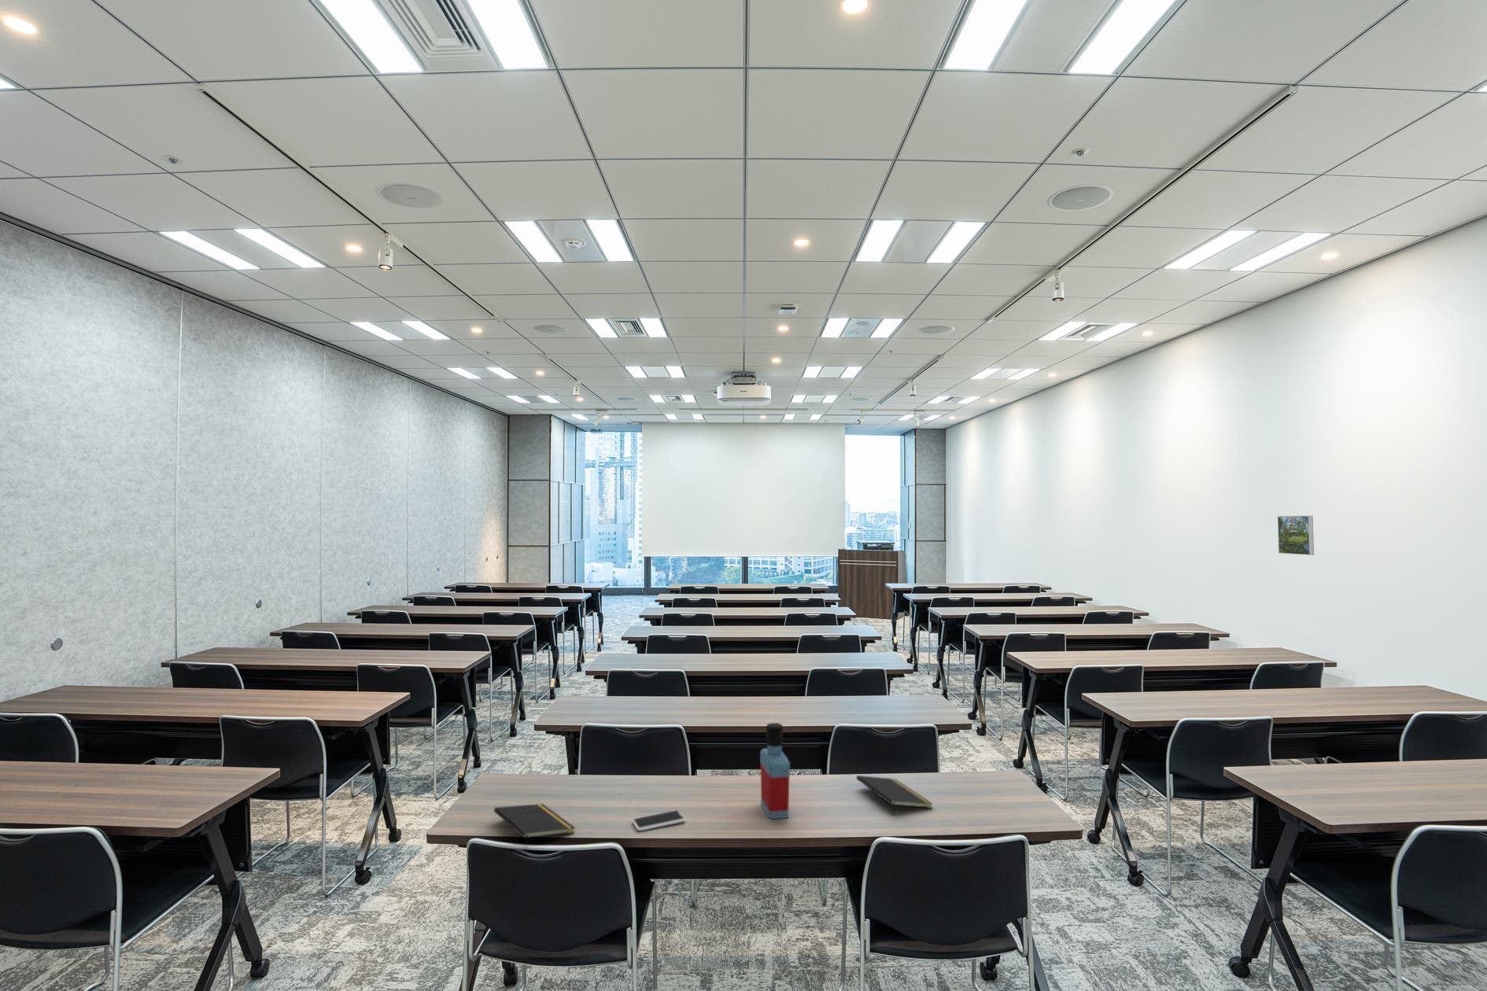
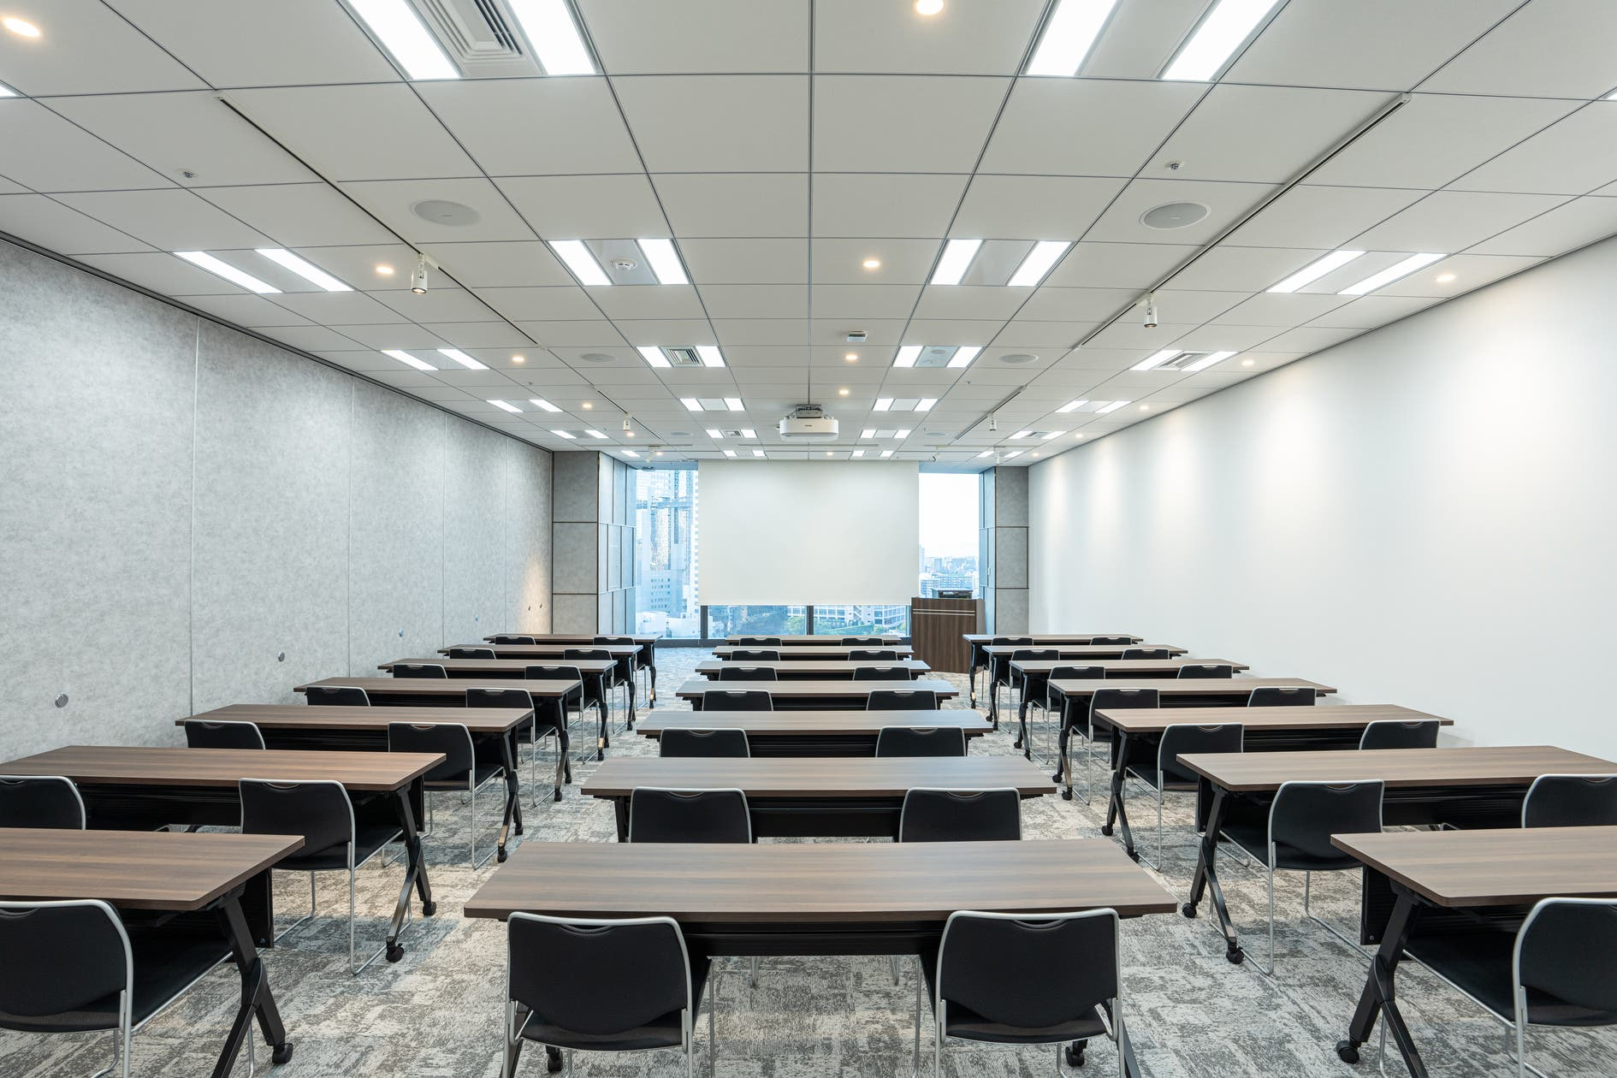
- notepad [493,803,576,851]
- notepad [855,774,934,816]
- smartphone [631,810,686,832]
- bottle [759,722,791,820]
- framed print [1277,515,1314,556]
